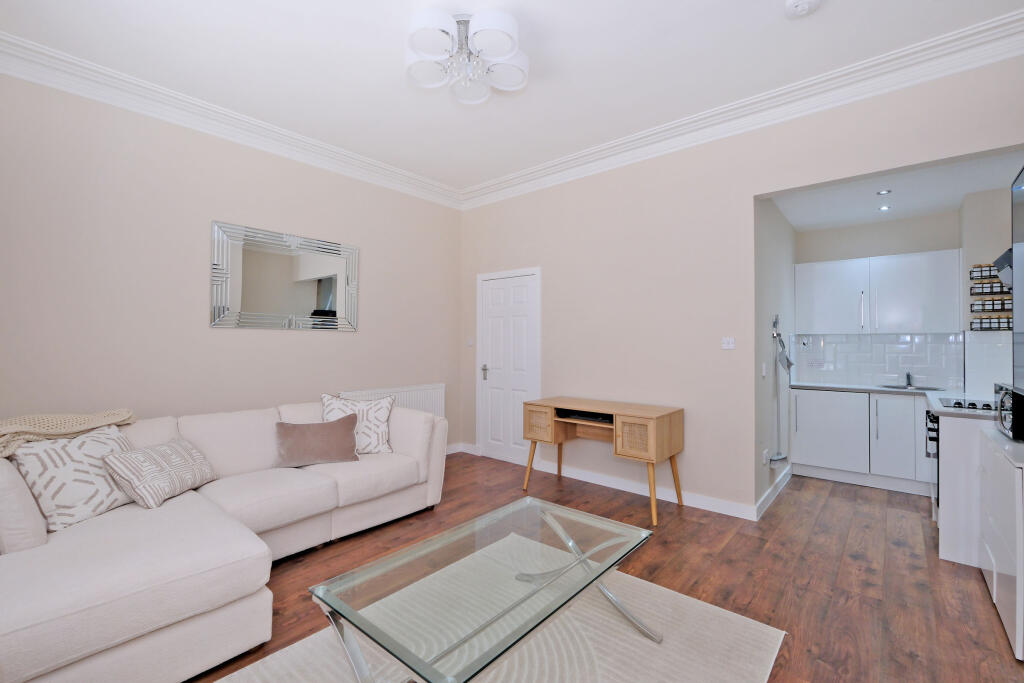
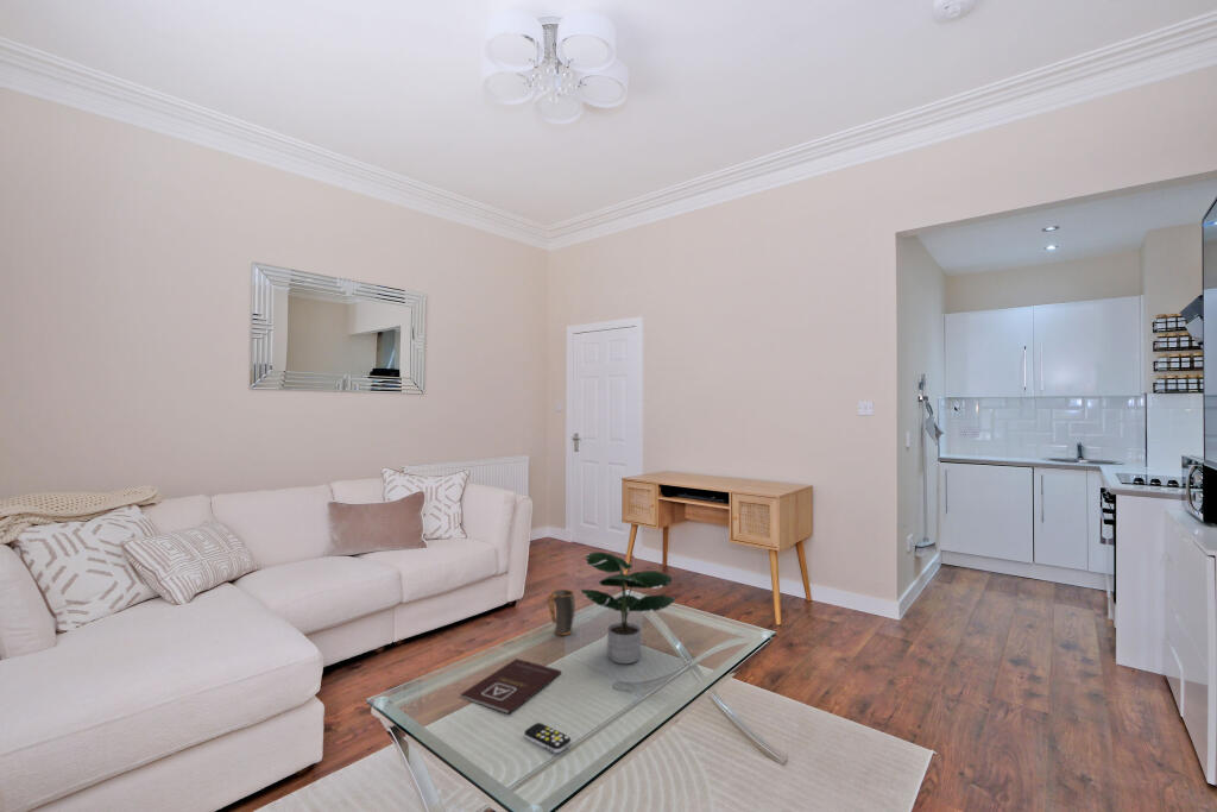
+ remote control [523,722,572,754]
+ potted plant [580,550,676,665]
+ book [459,657,562,715]
+ mug [547,587,576,636]
